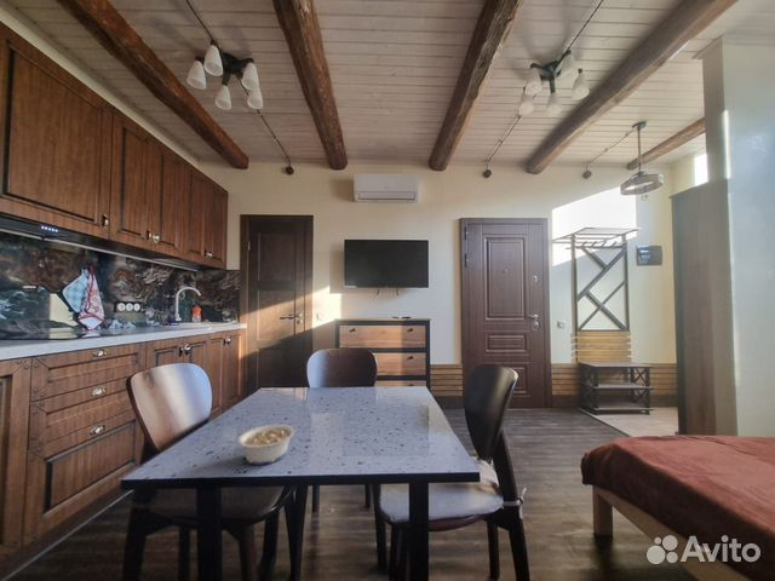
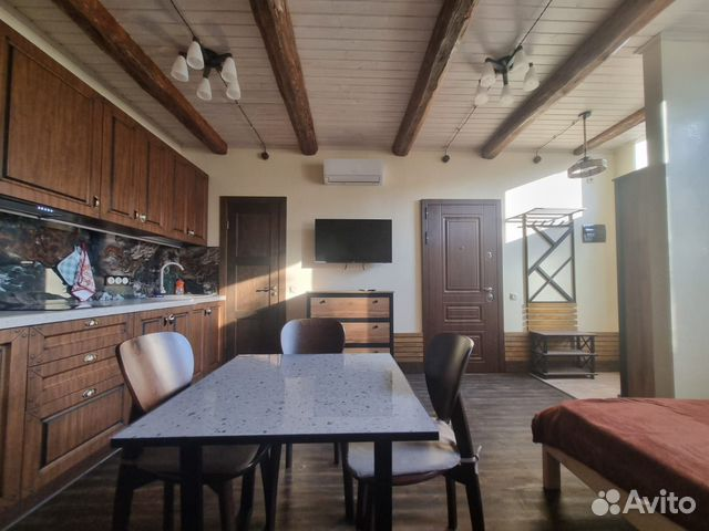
- legume [225,424,295,466]
